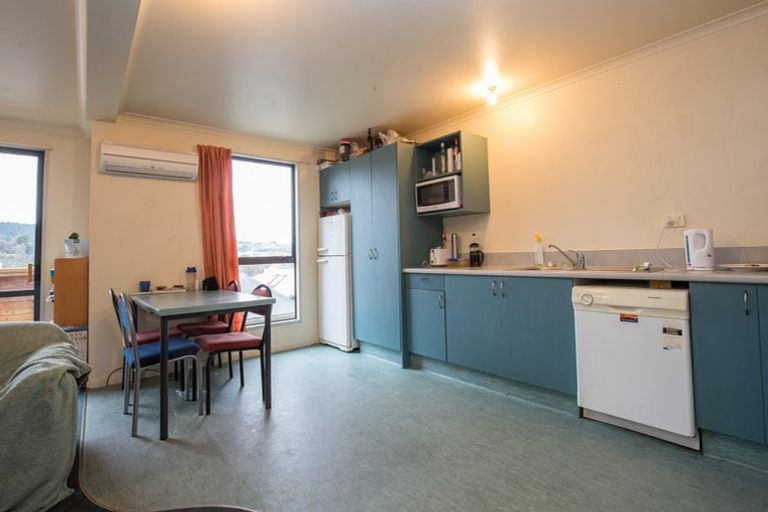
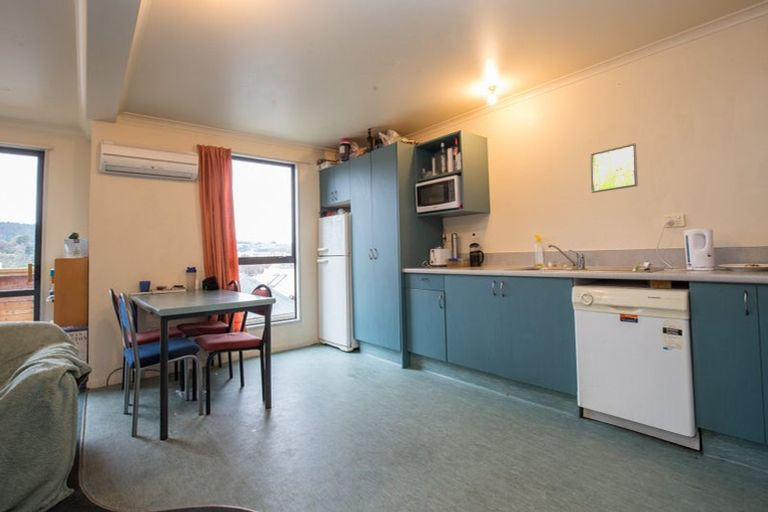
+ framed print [589,142,639,194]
